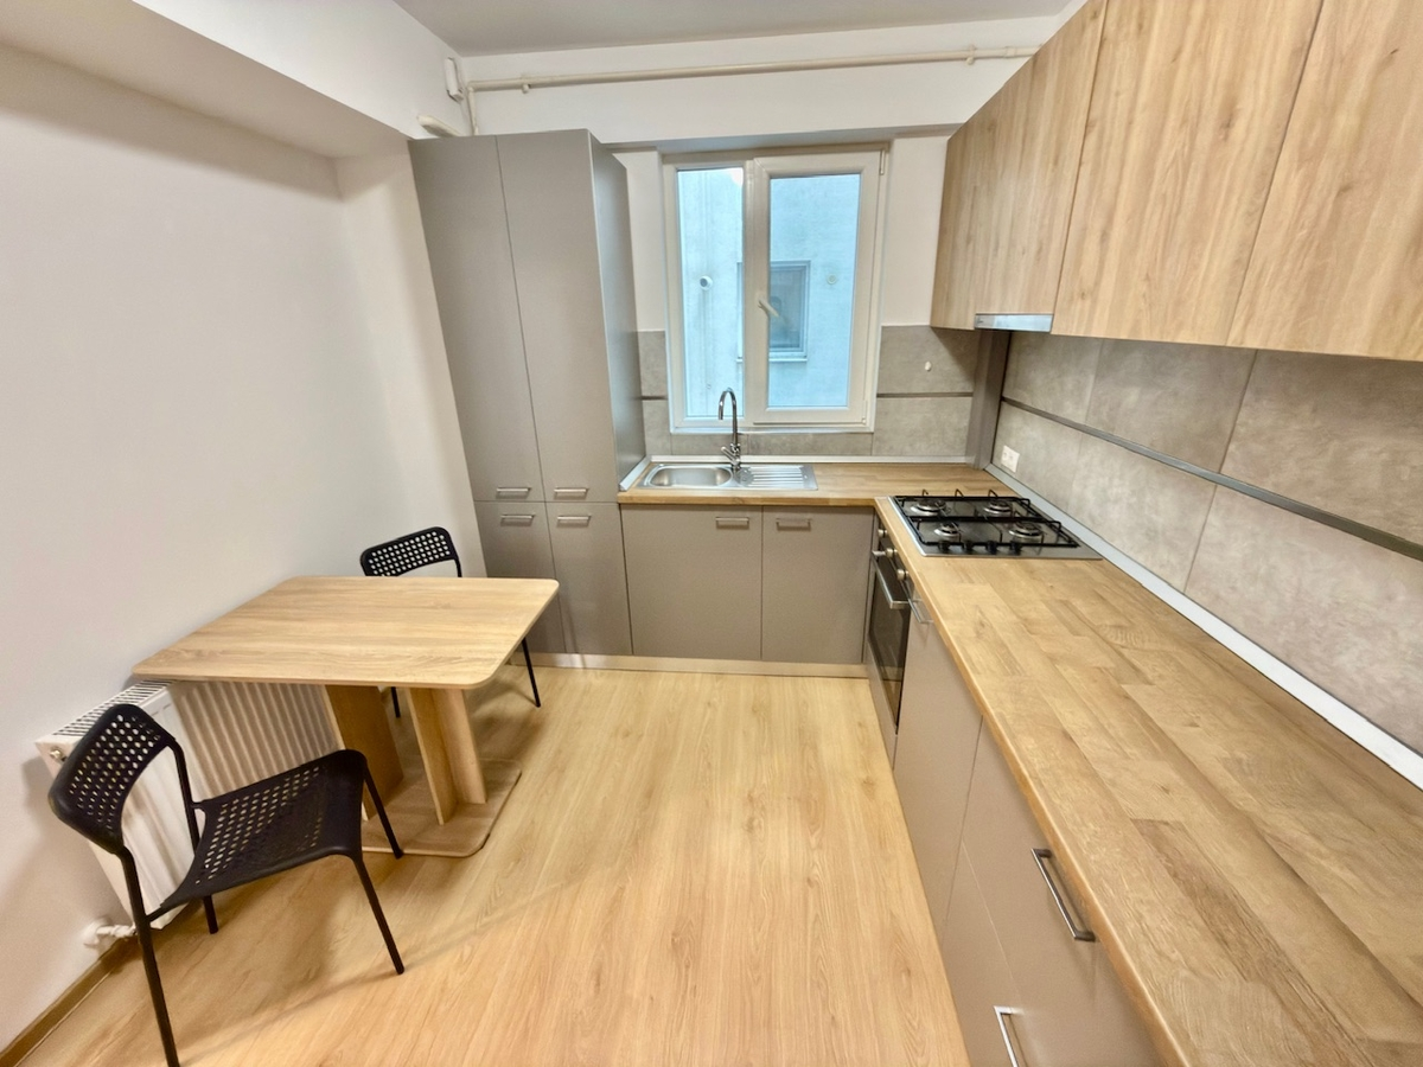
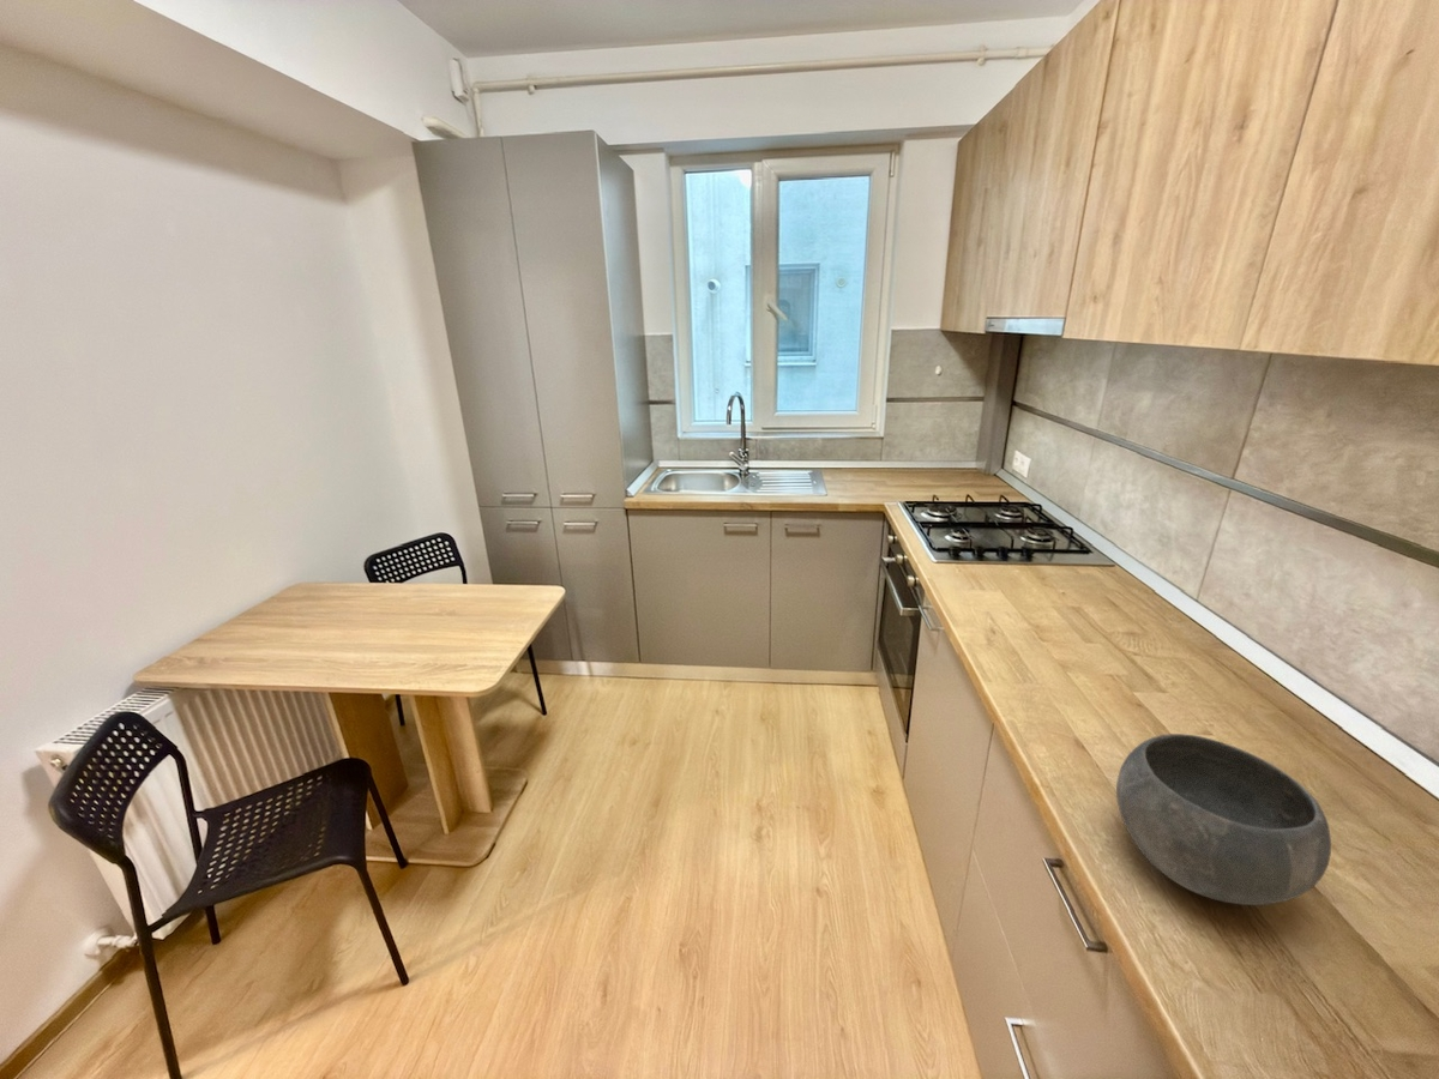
+ bowl [1115,733,1332,906]
